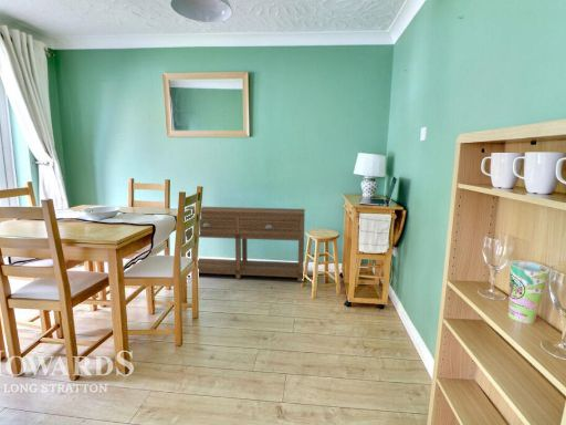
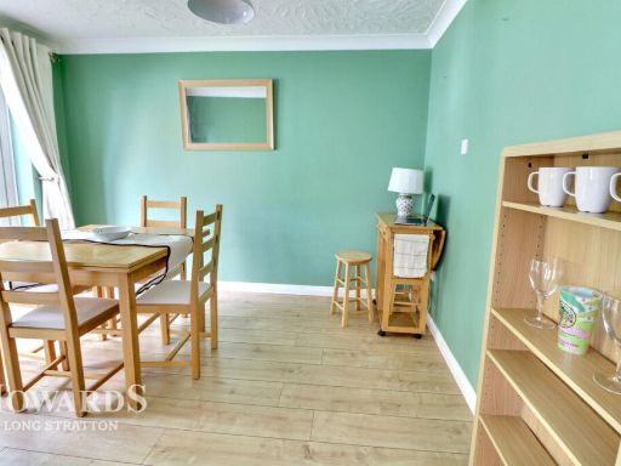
- console table [185,205,306,283]
